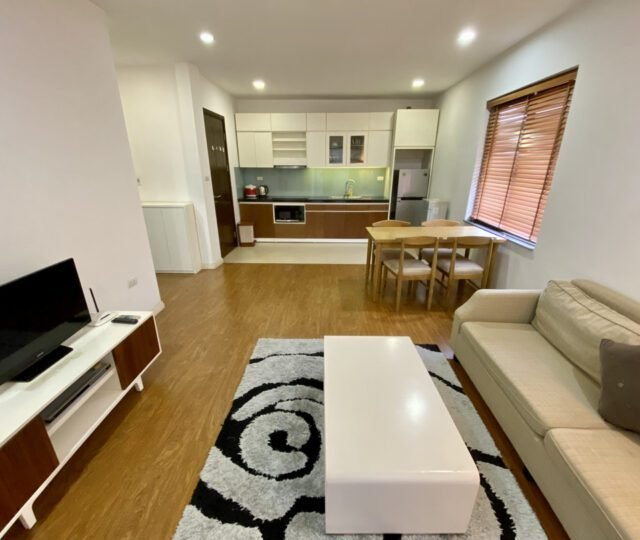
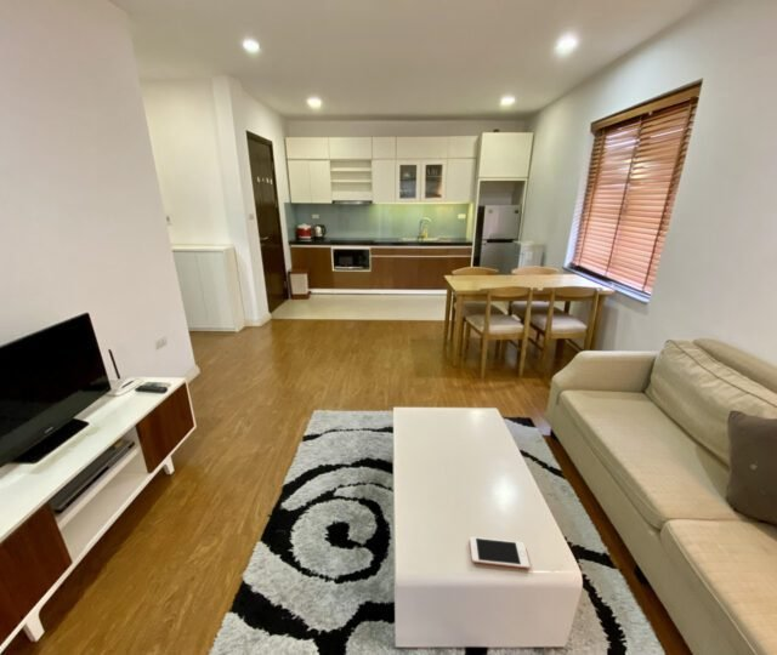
+ cell phone [469,536,531,570]
